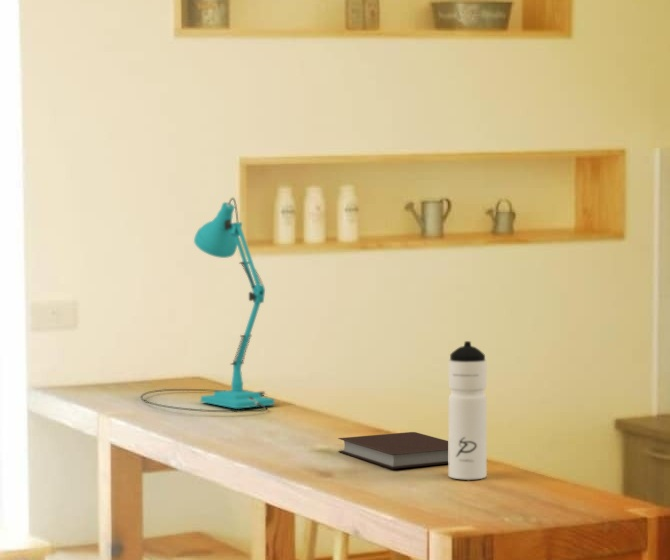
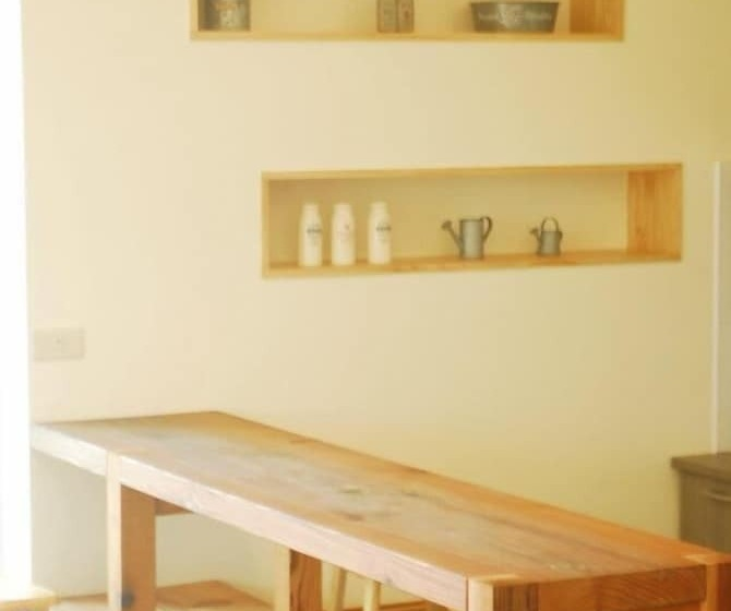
- water bottle [448,340,488,481]
- desk lamp [140,197,276,413]
- notebook [337,431,449,470]
